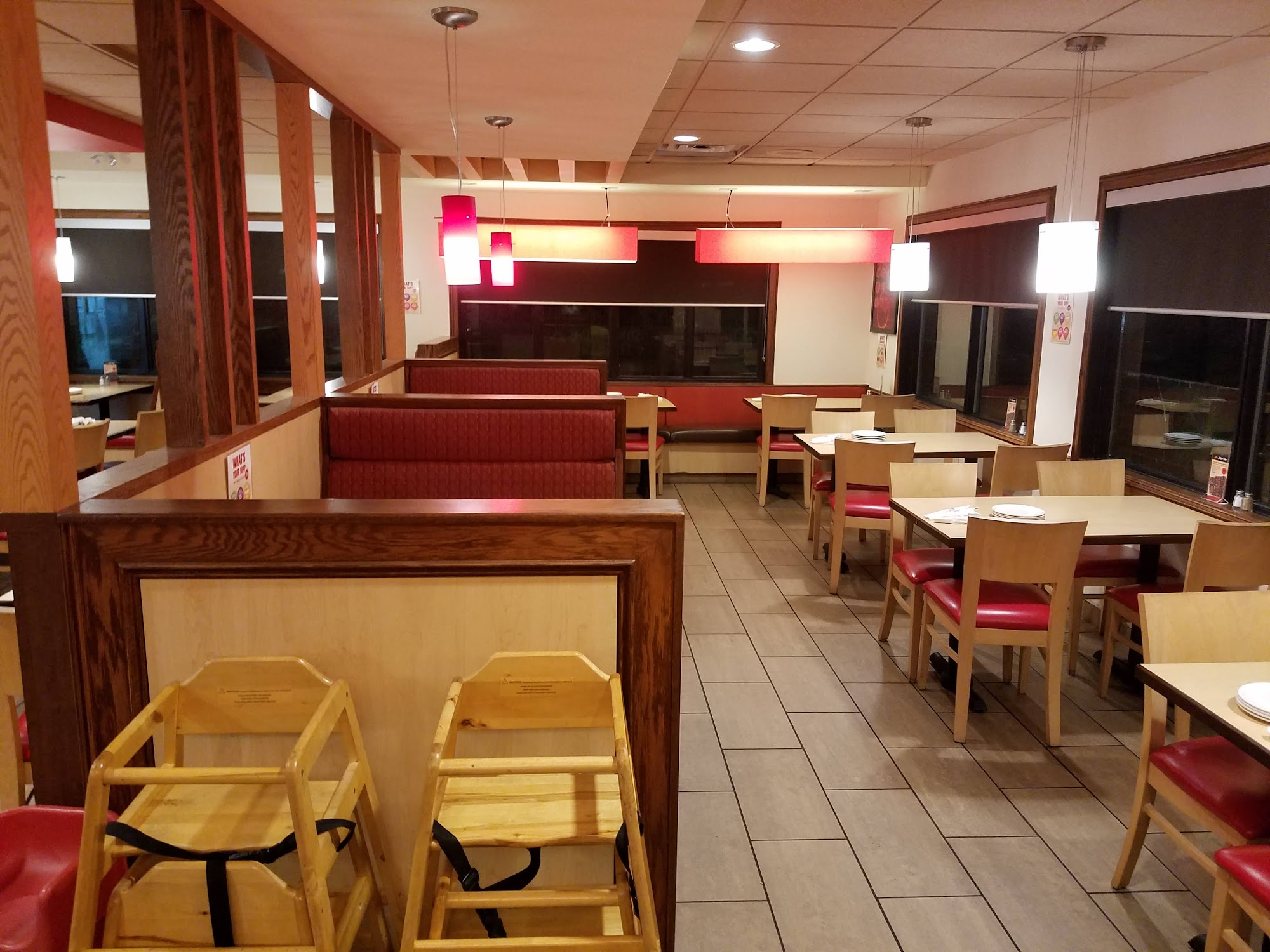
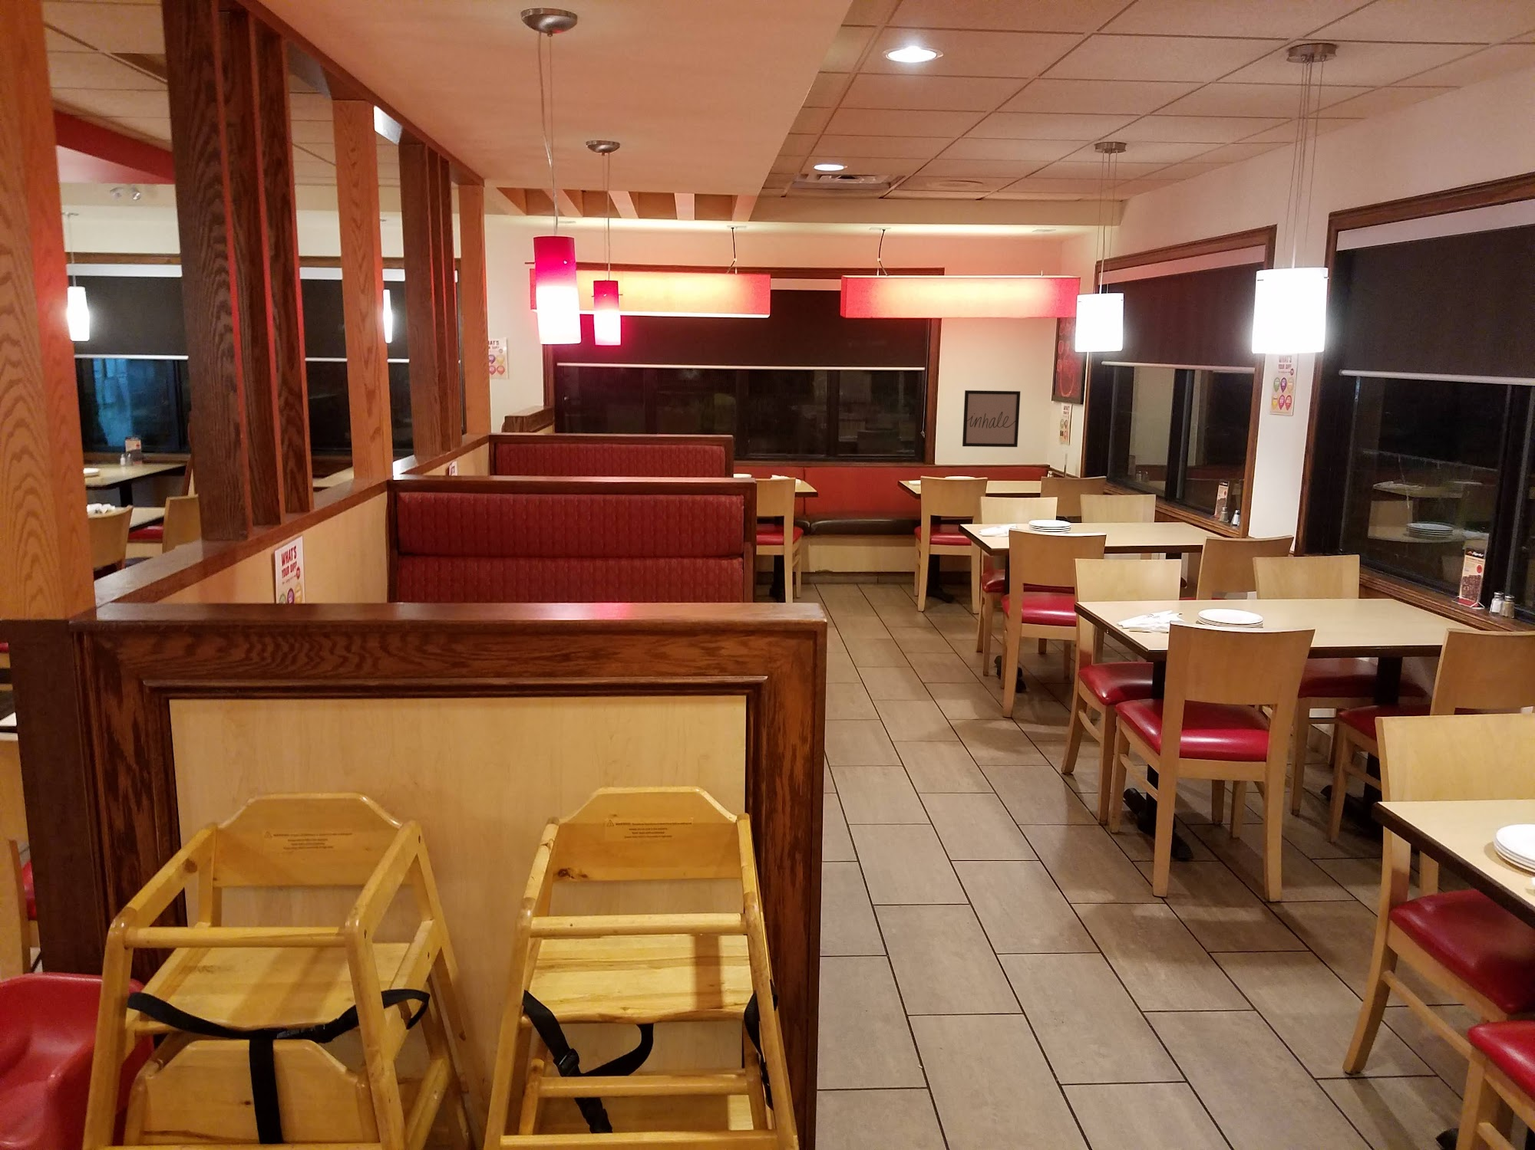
+ wall art [962,389,1021,448]
